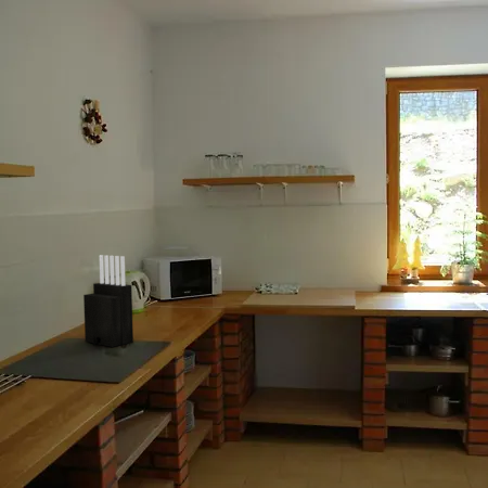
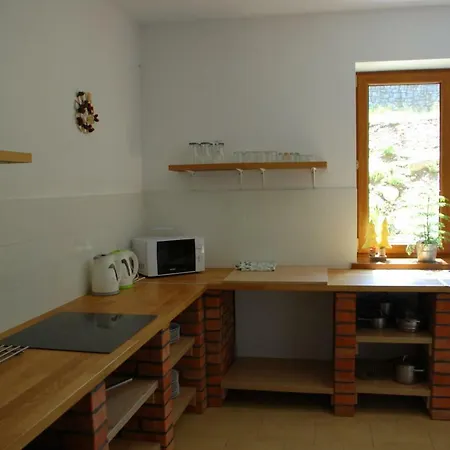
- knife block [82,254,134,348]
